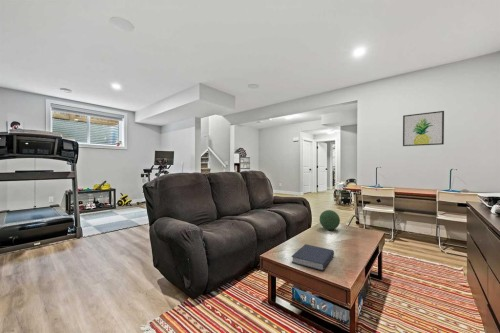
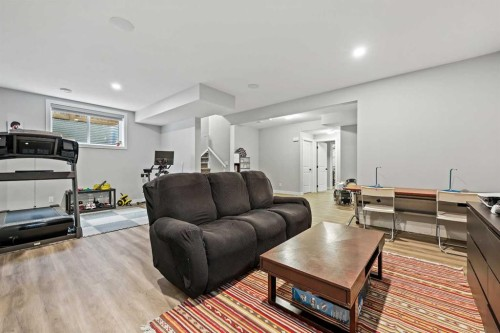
- decorative orb [319,209,341,231]
- book [291,243,335,272]
- wall art [402,110,445,147]
